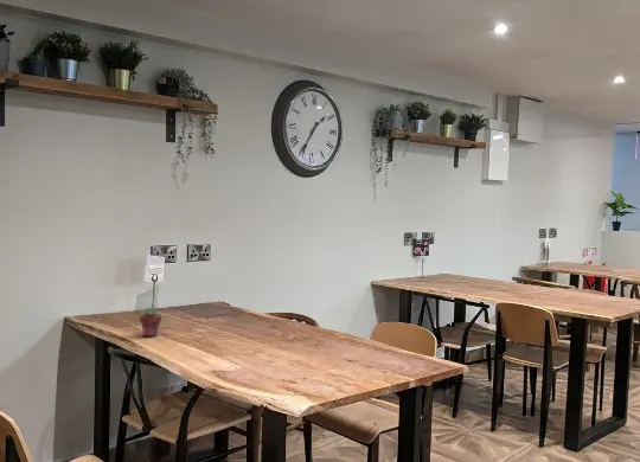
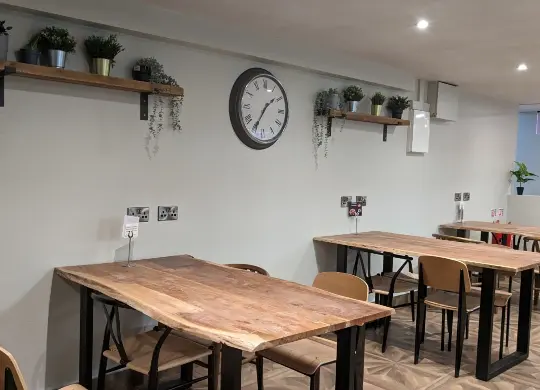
- potted succulent [139,307,162,338]
